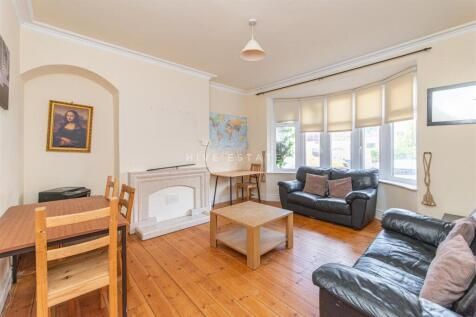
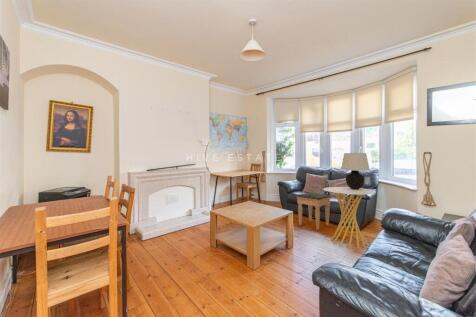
+ footstool [295,192,332,231]
+ table lamp [340,152,371,190]
+ side table [322,186,377,250]
